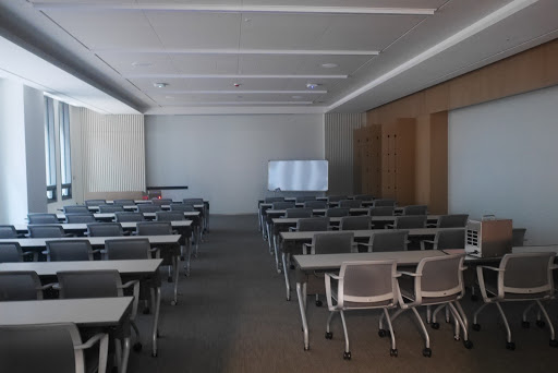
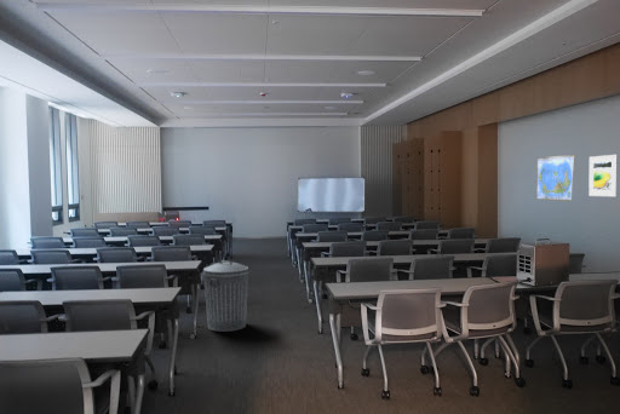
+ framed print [587,154,619,197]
+ world map [535,154,576,202]
+ trash can [202,260,249,333]
